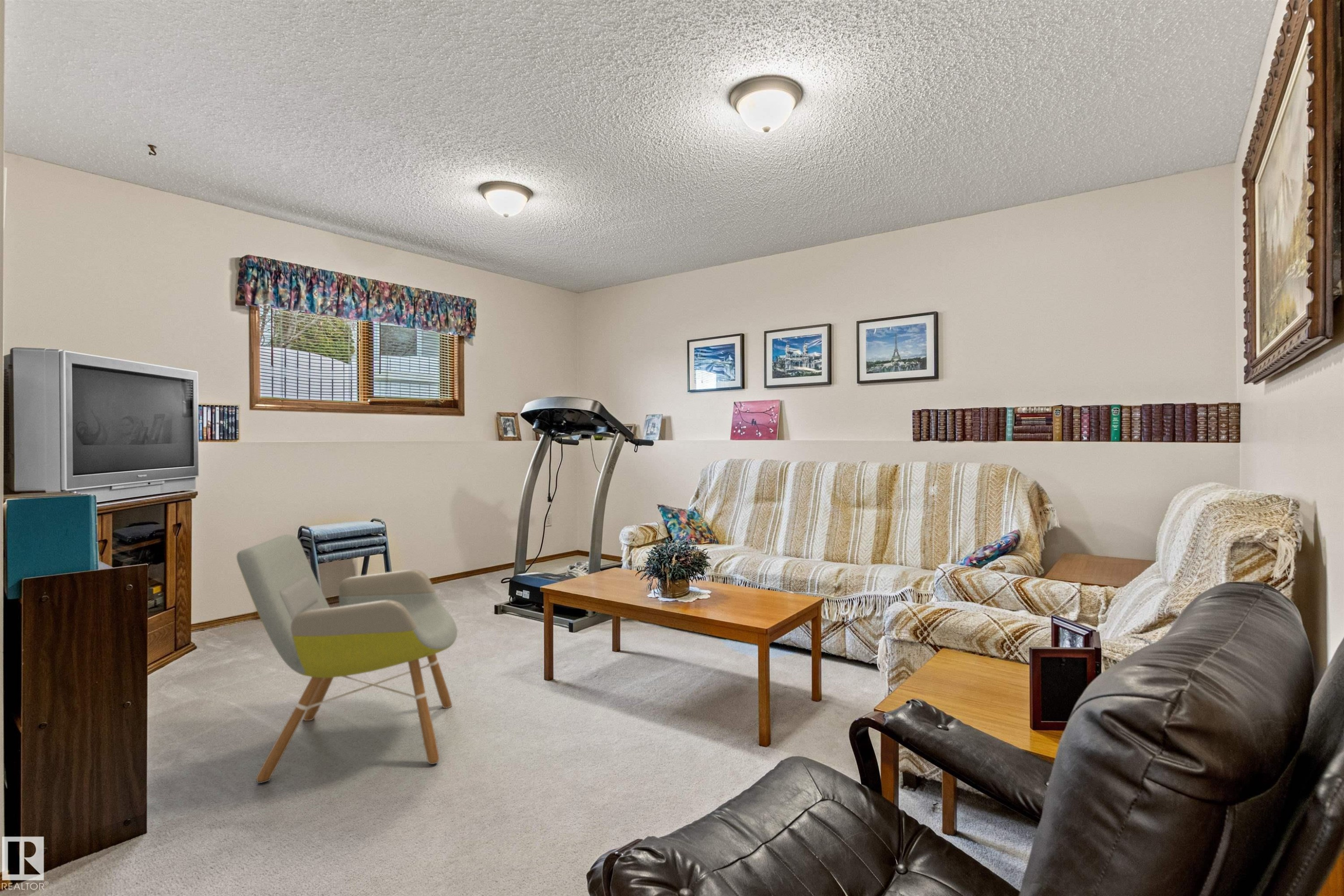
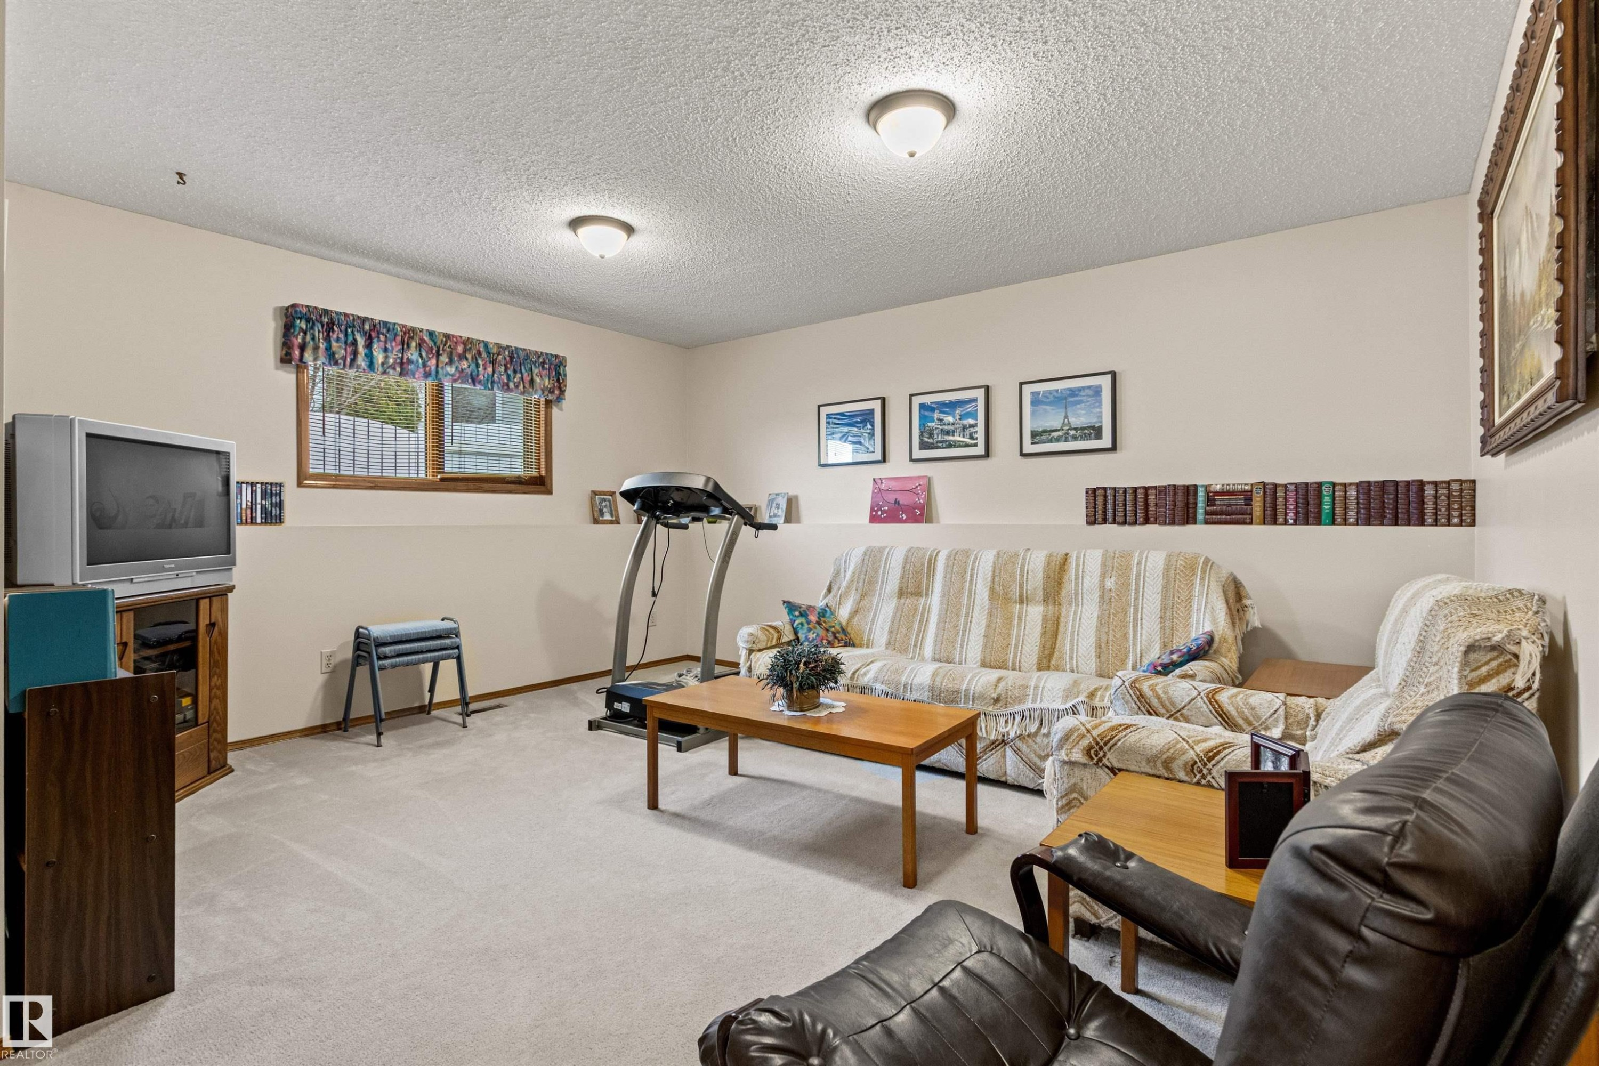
- armchair [236,534,458,784]
